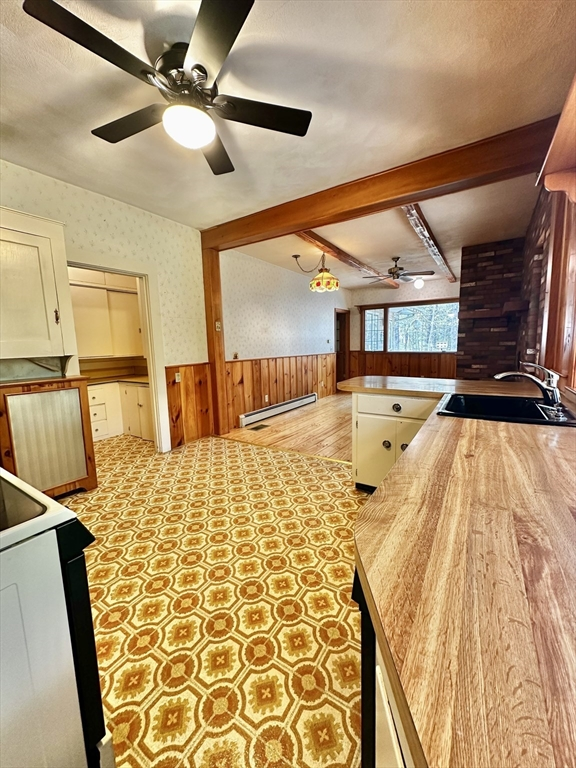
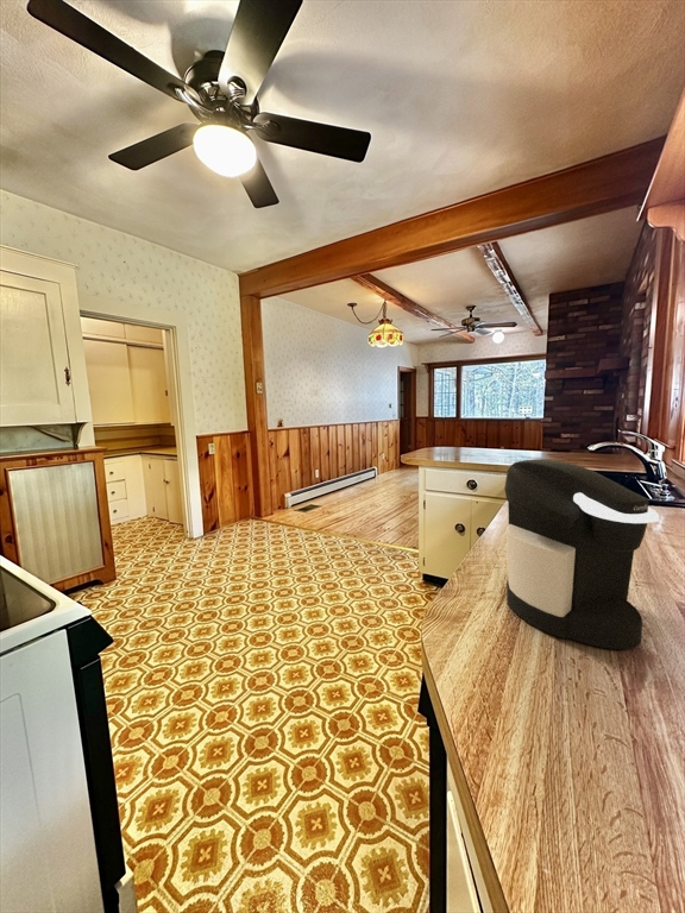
+ coffee maker [503,458,660,650]
